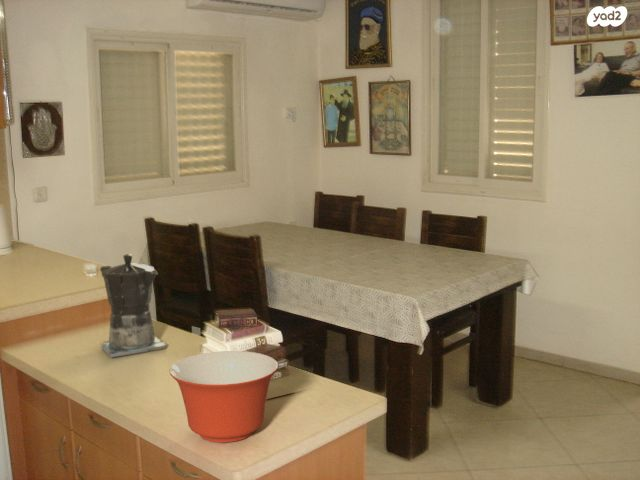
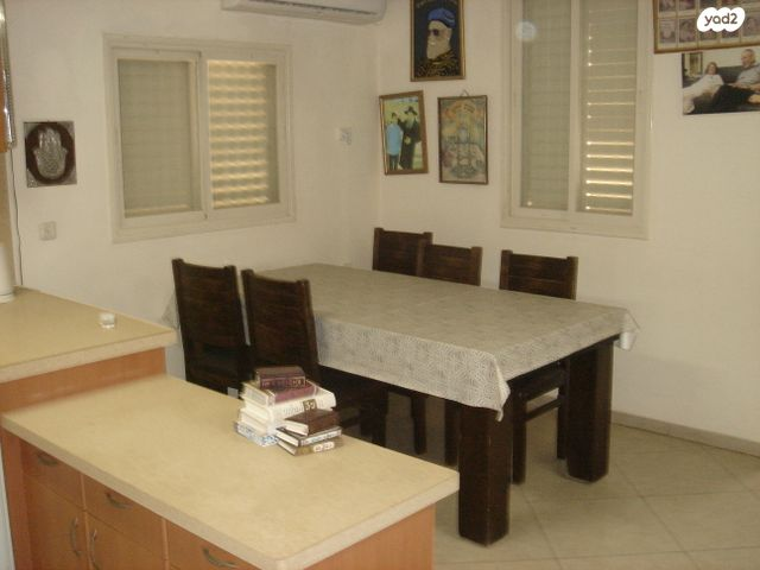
- mixing bowl [169,350,279,444]
- coffee maker [99,253,168,358]
